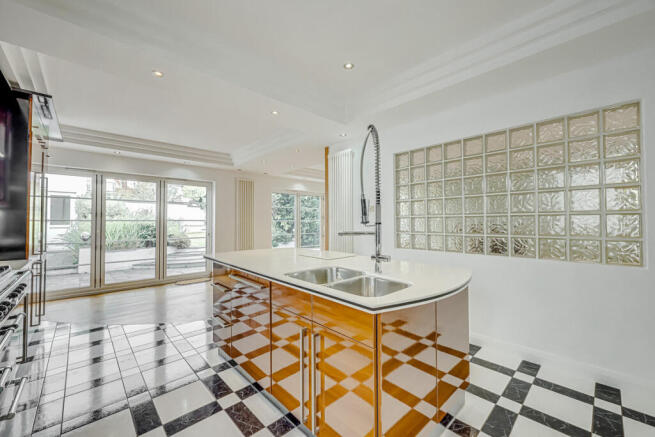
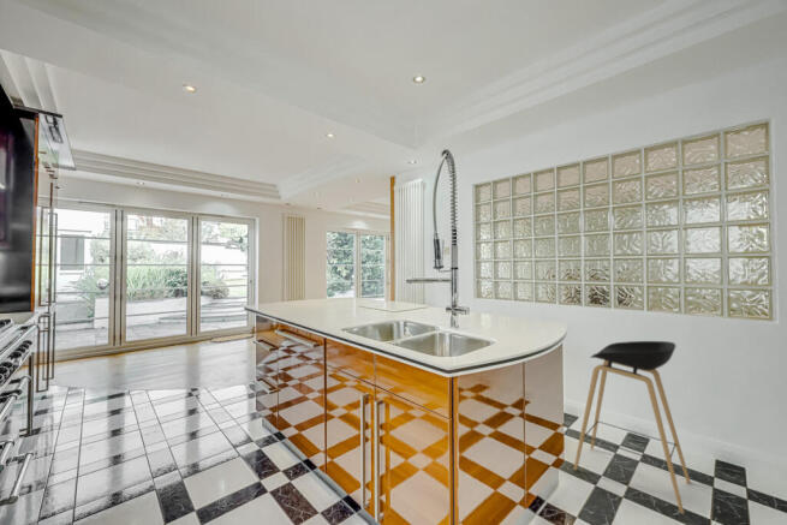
+ stool [572,340,692,515]
